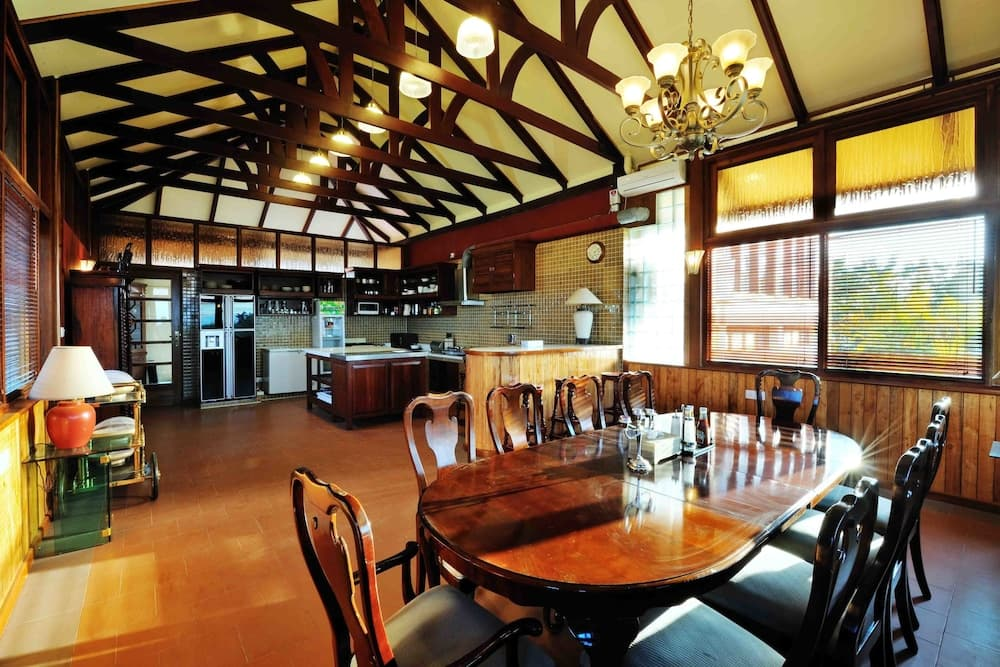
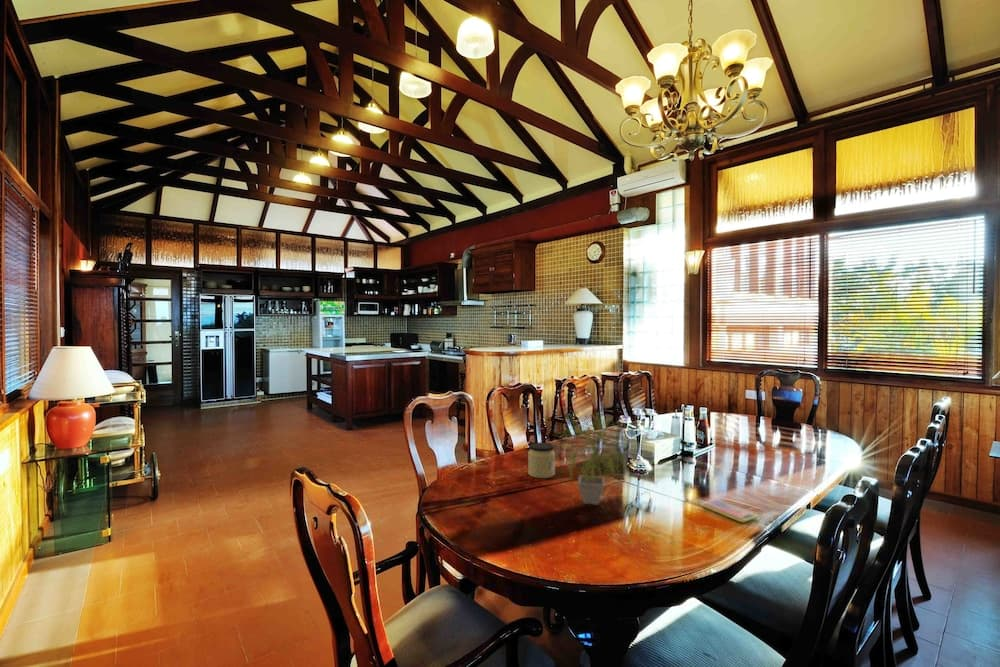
+ jar [527,442,556,479]
+ potted plant [556,406,643,506]
+ smartphone [700,498,759,524]
